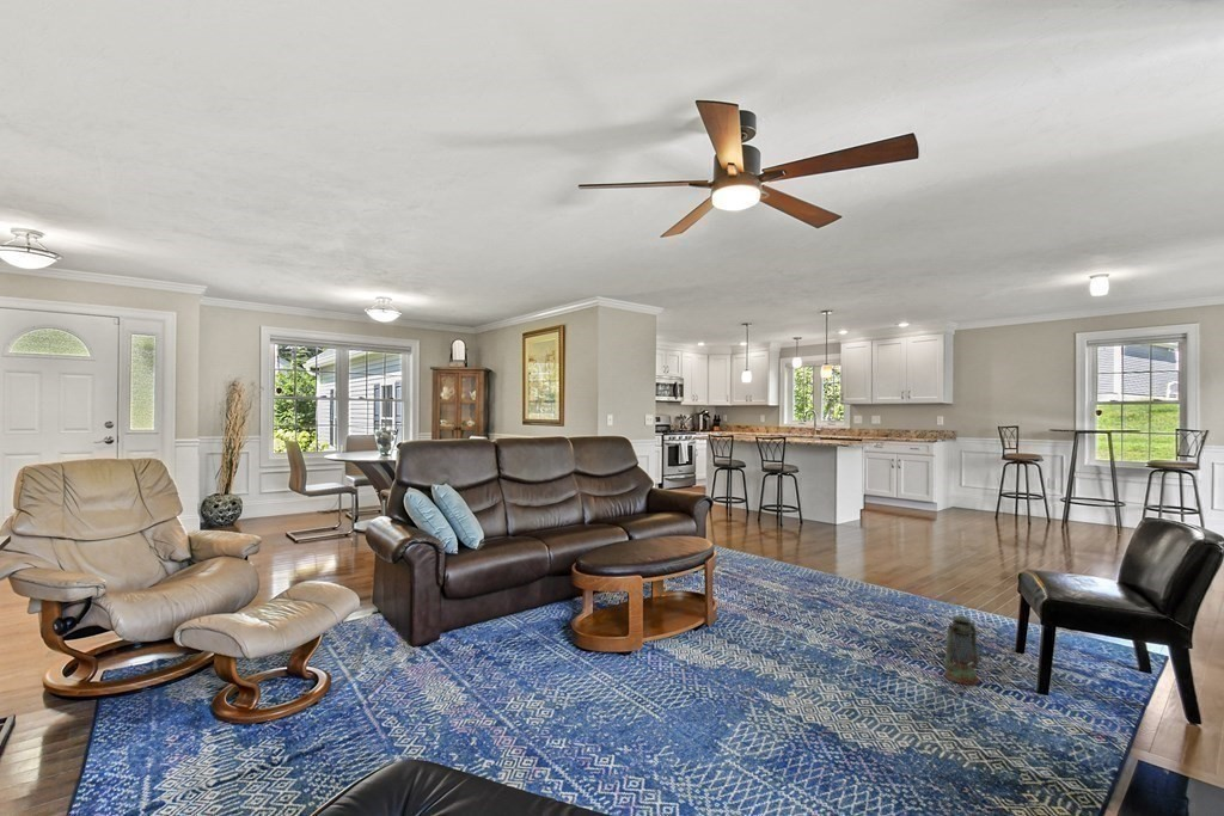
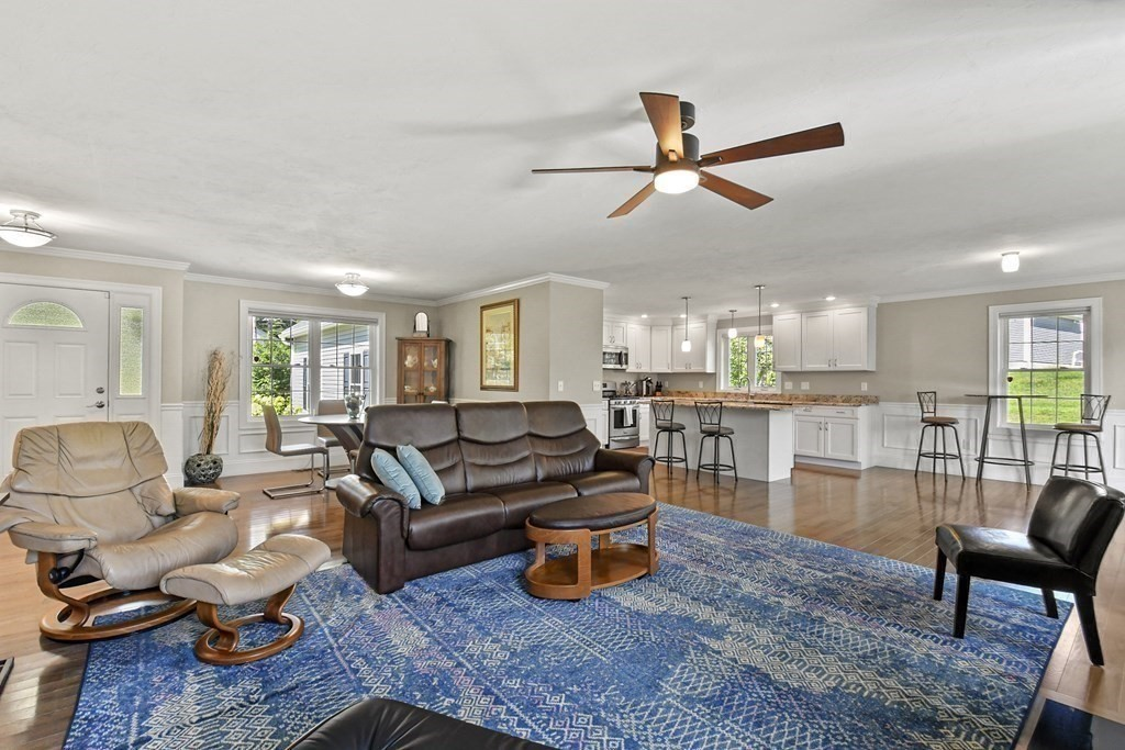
- lantern [943,612,985,686]
